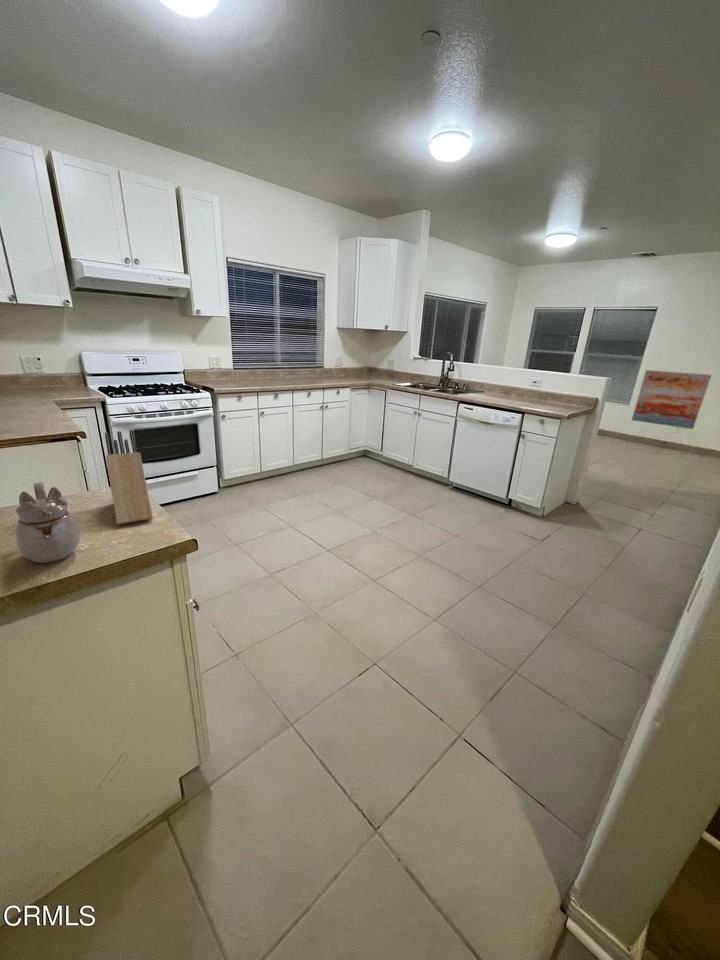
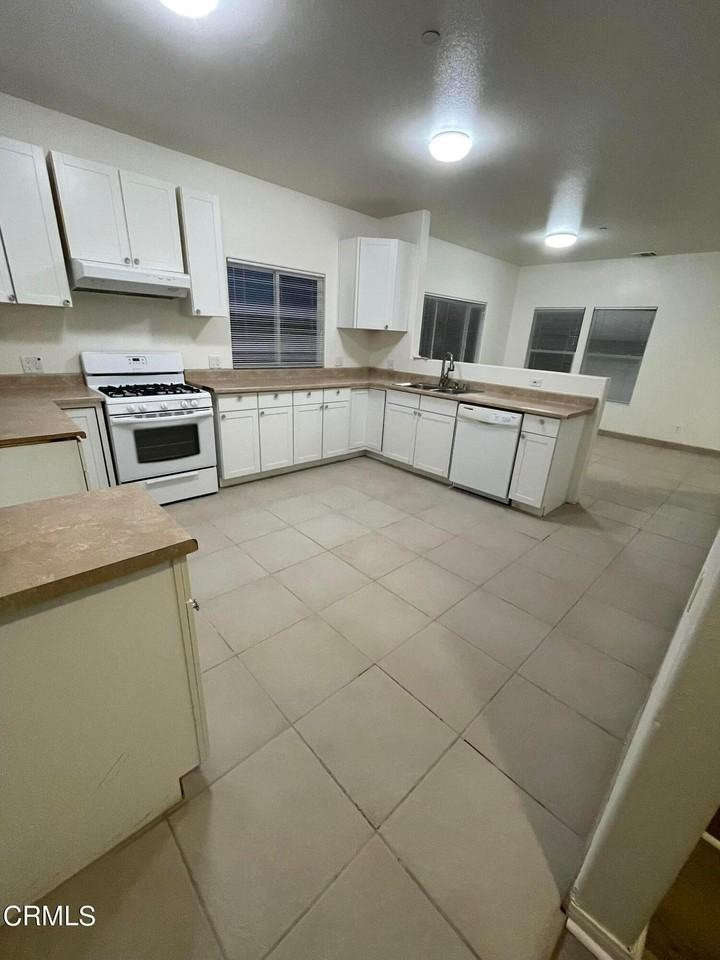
- knife block [104,429,154,526]
- teapot [15,481,81,564]
- wall art [631,369,712,430]
